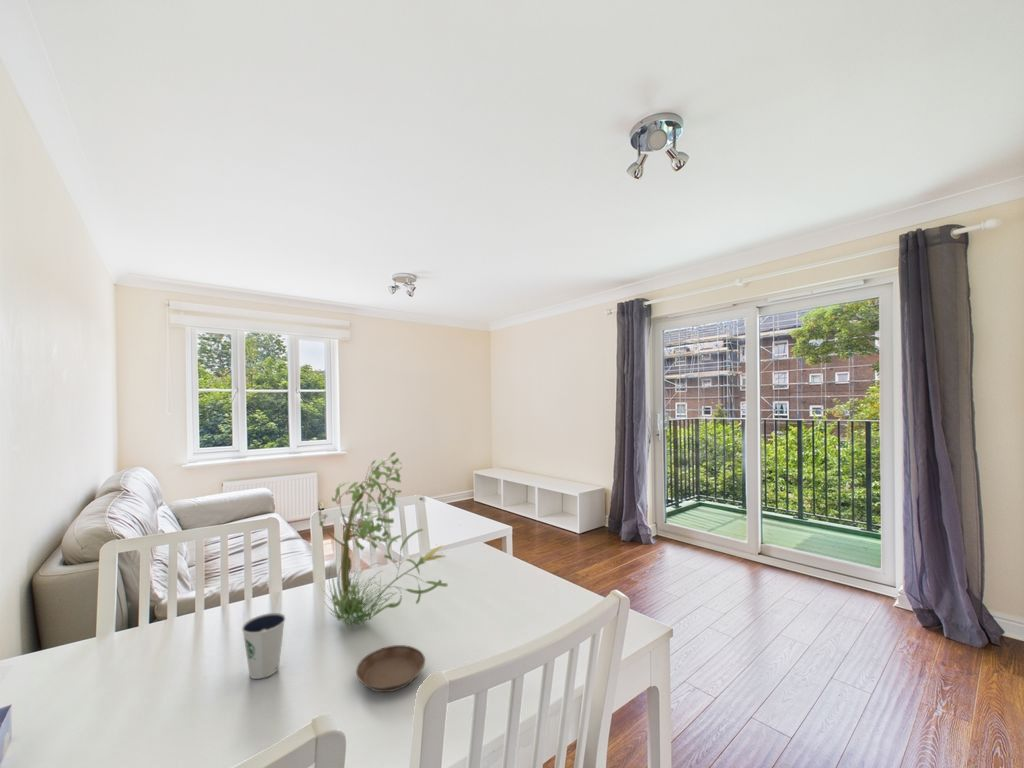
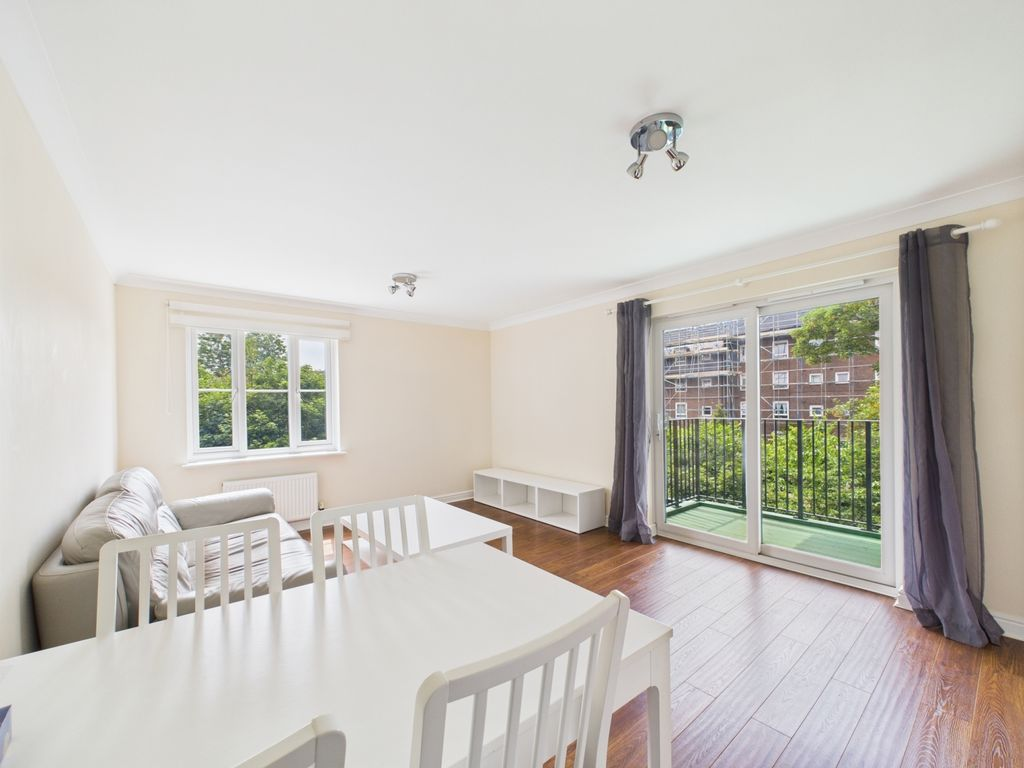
- saucer [355,644,426,693]
- plant [318,451,462,628]
- dixie cup [241,612,286,680]
